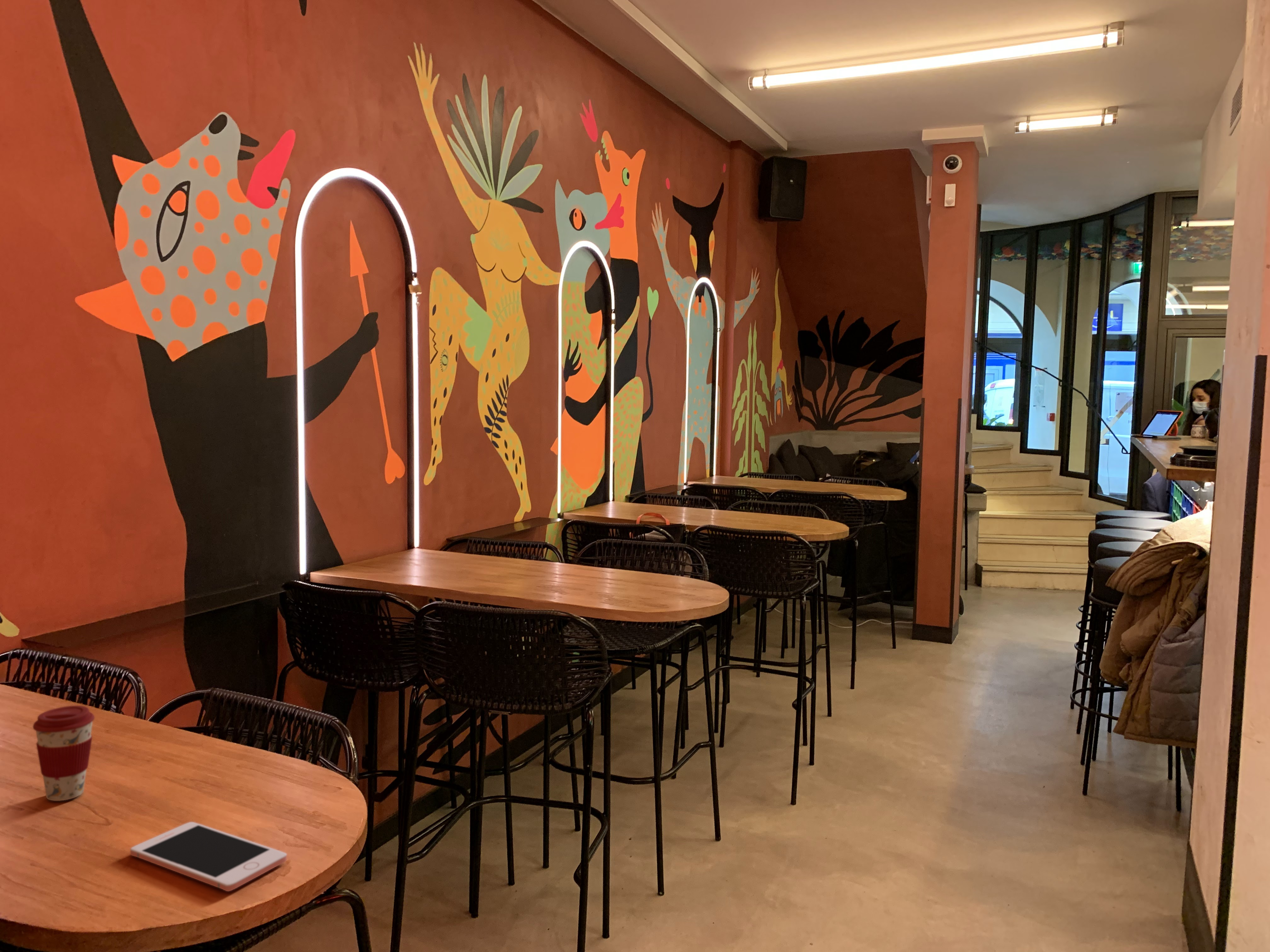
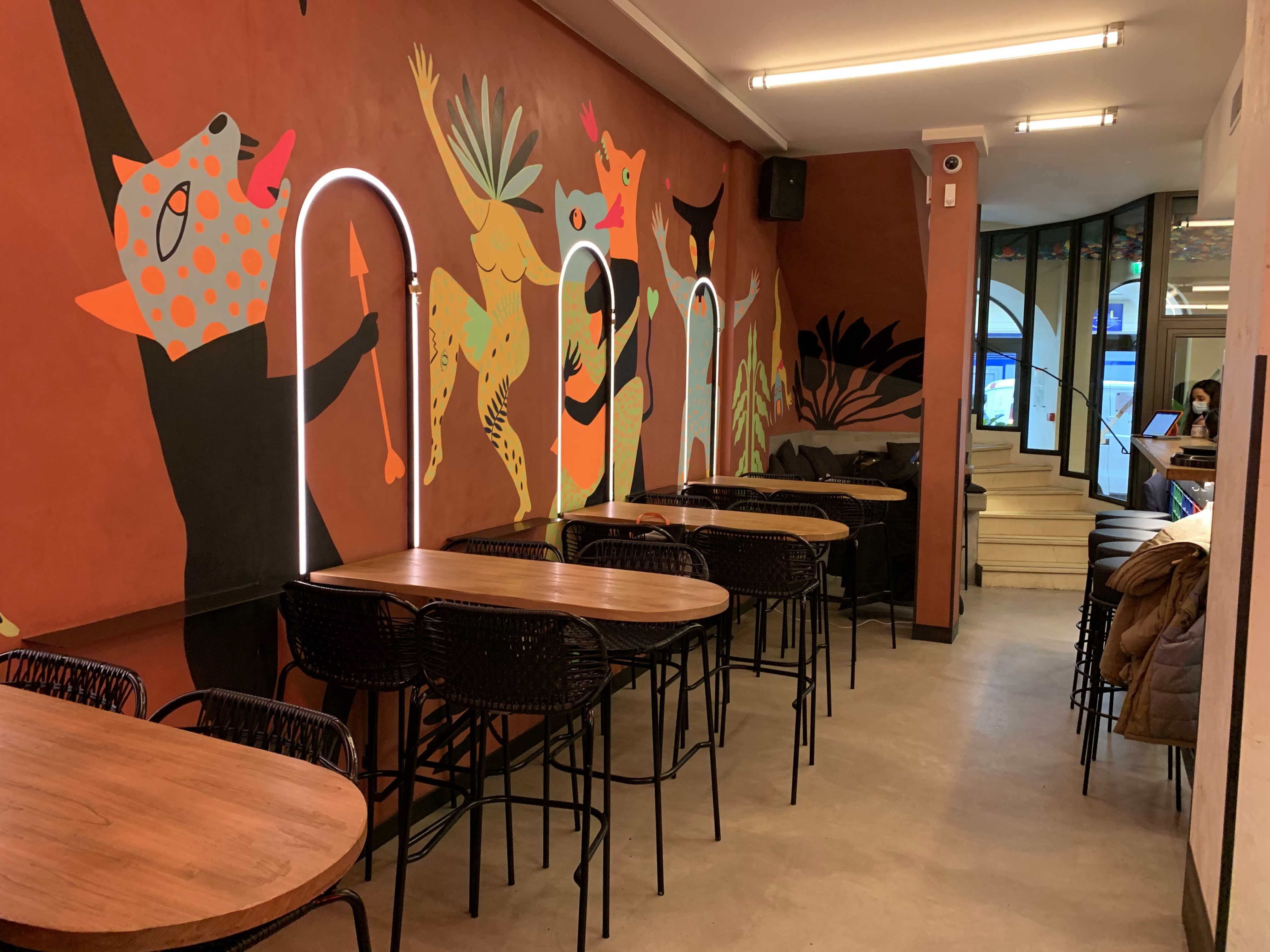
- coffee cup [32,705,95,801]
- cell phone [130,822,287,892]
